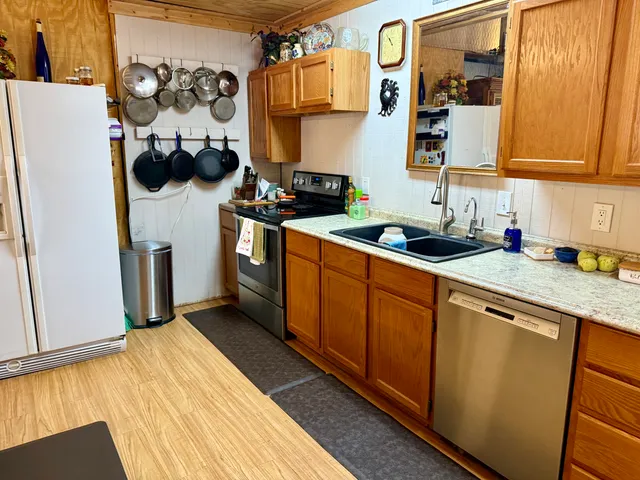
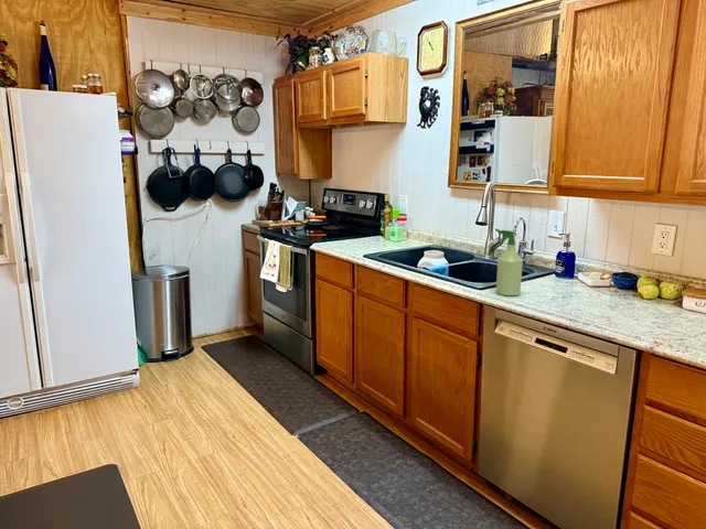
+ spray bottle [495,229,524,296]
